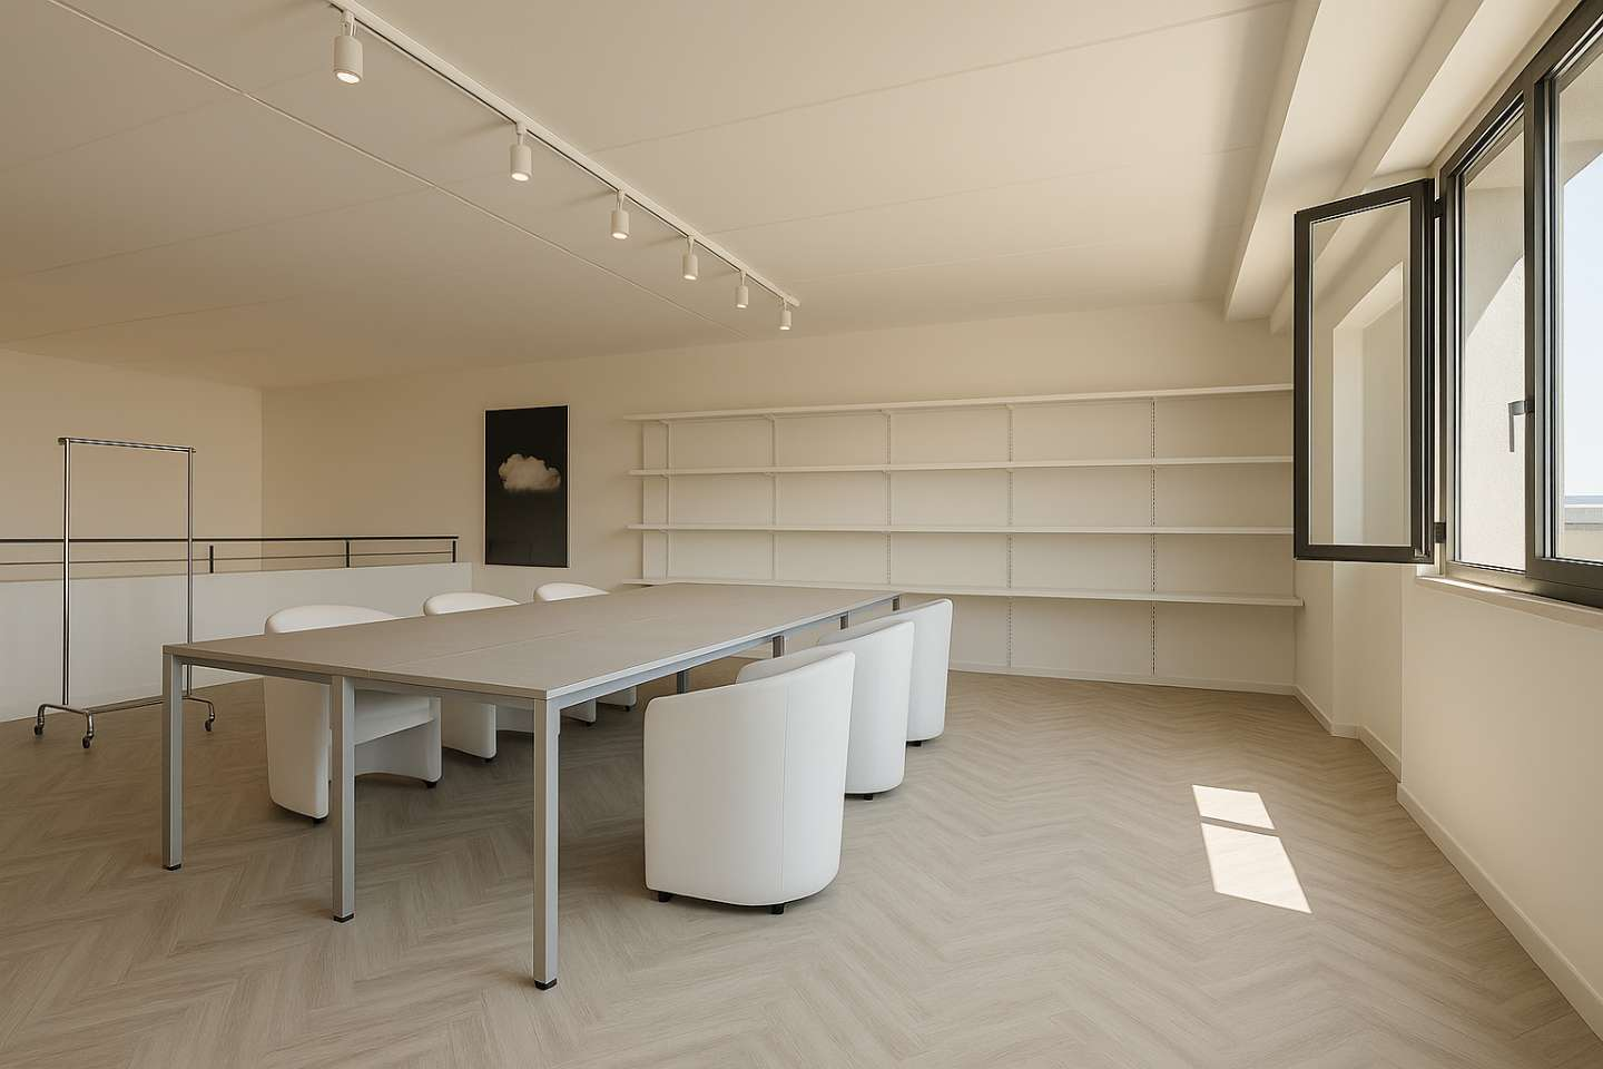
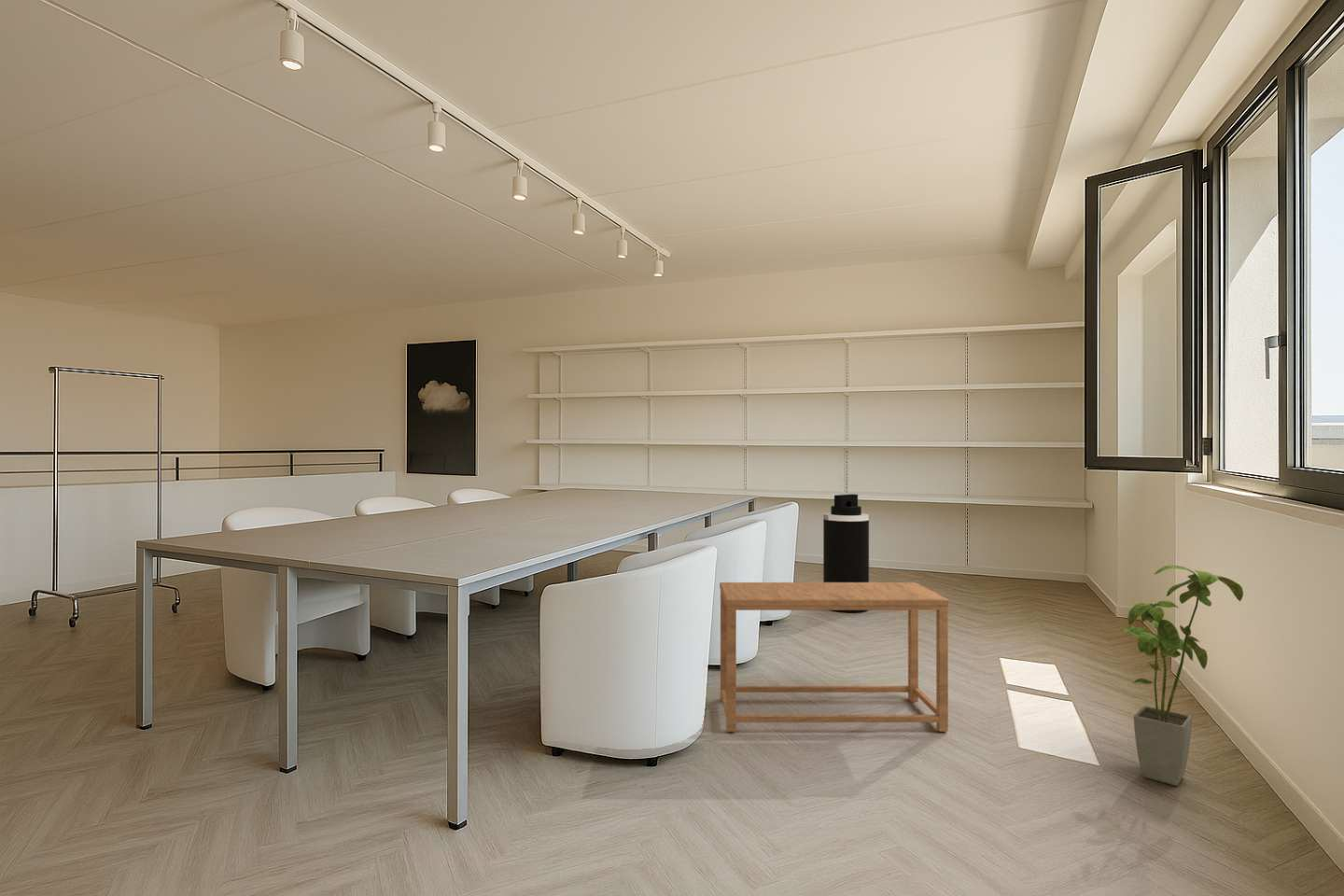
+ side table [719,581,950,733]
+ house plant [1123,564,1244,787]
+ trash can [822,493,870,613]
